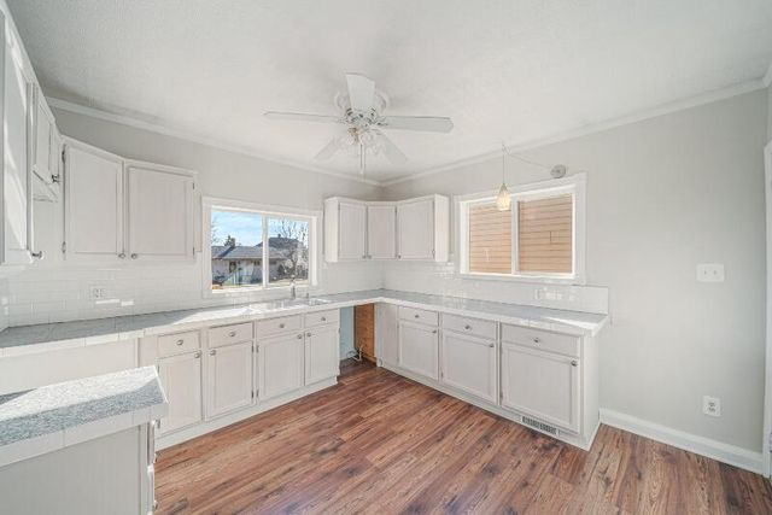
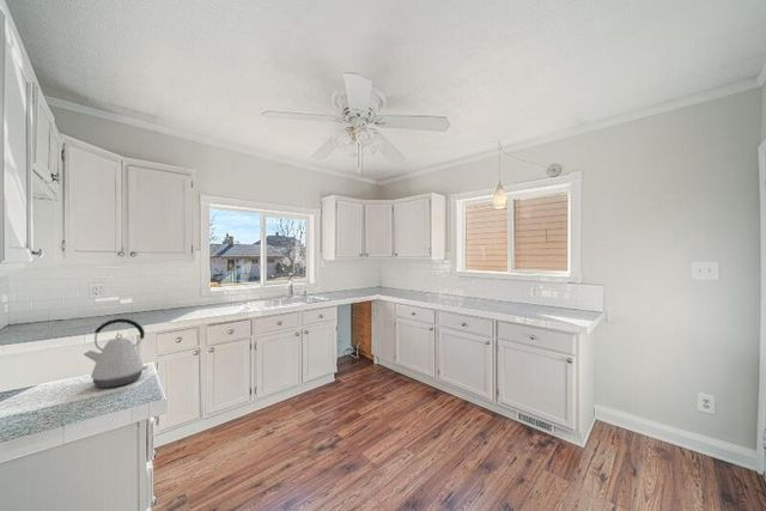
+ kettle [83,317,150,389]
